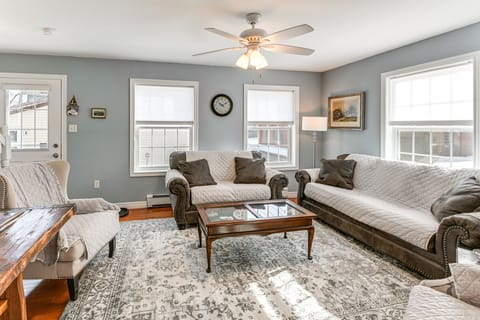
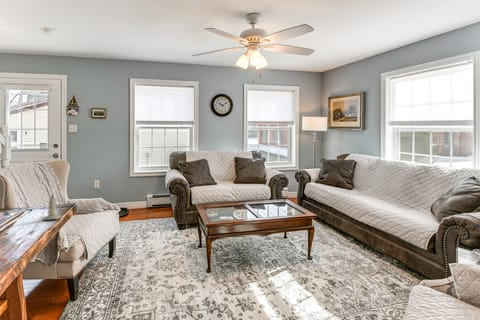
+ candle [41,192,62,221]
